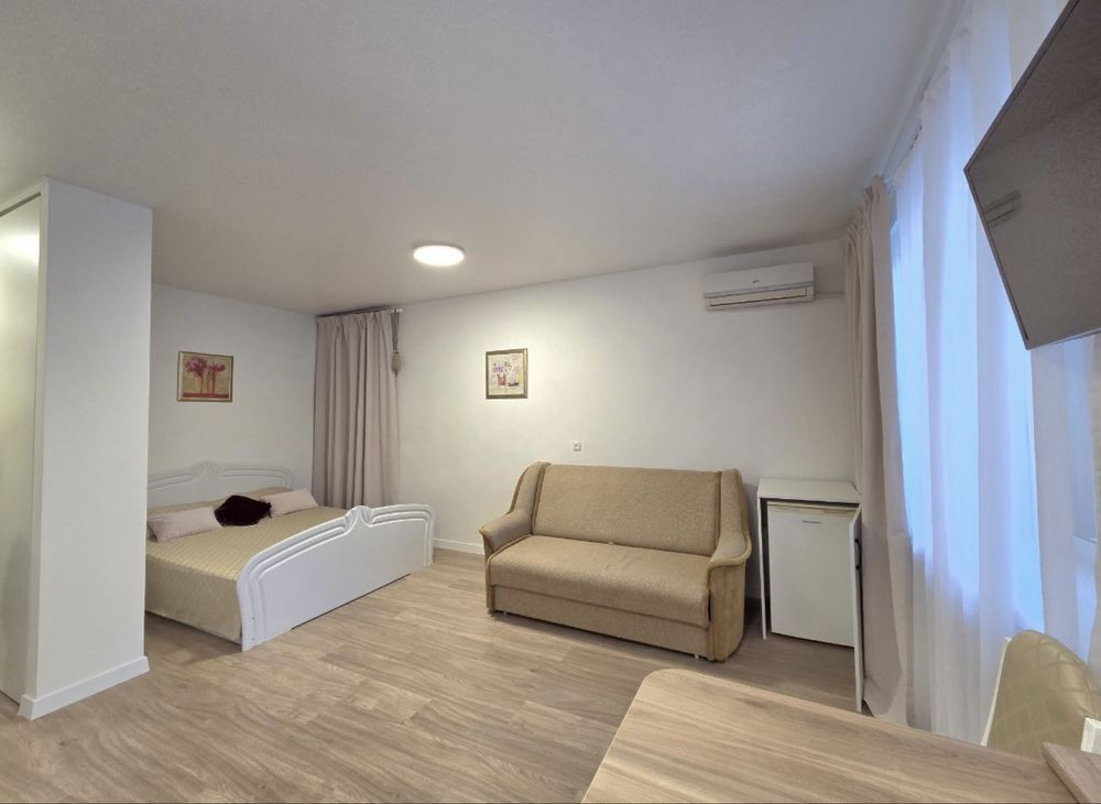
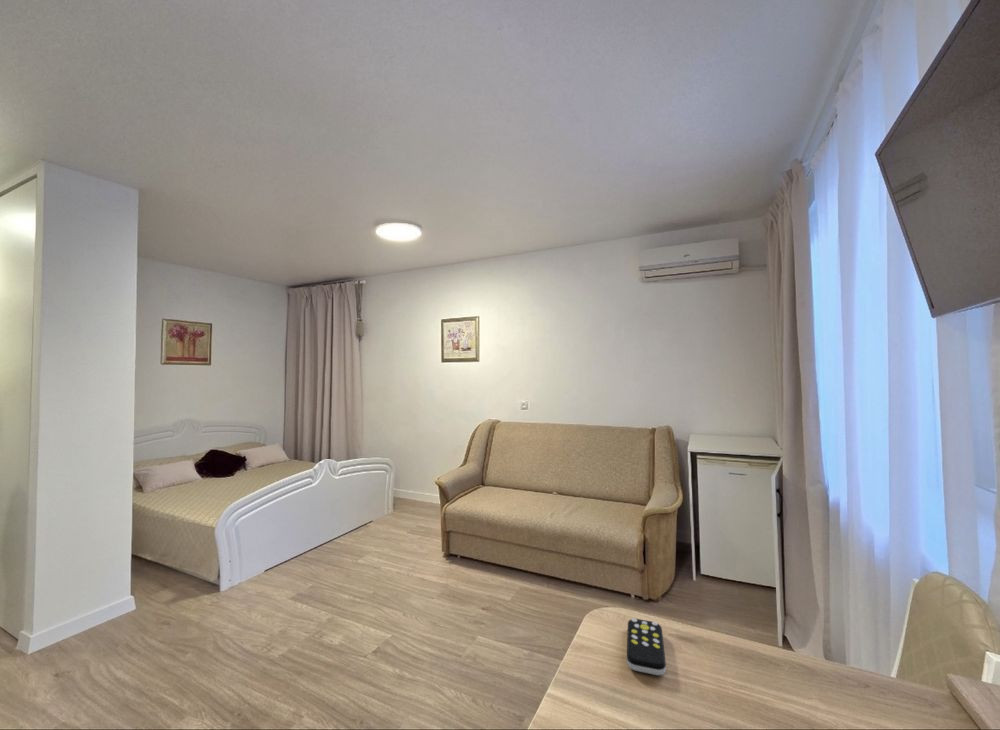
+ remote control [626,617,667,676]
